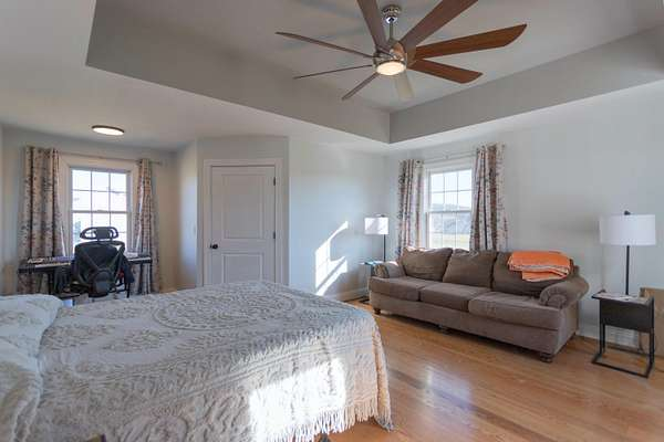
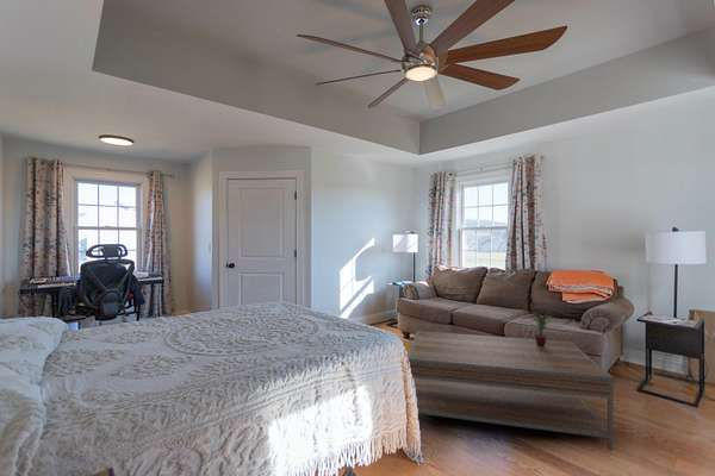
+ potted plant [526,309,553,346]
+ coffee table [408,330,615,451]
